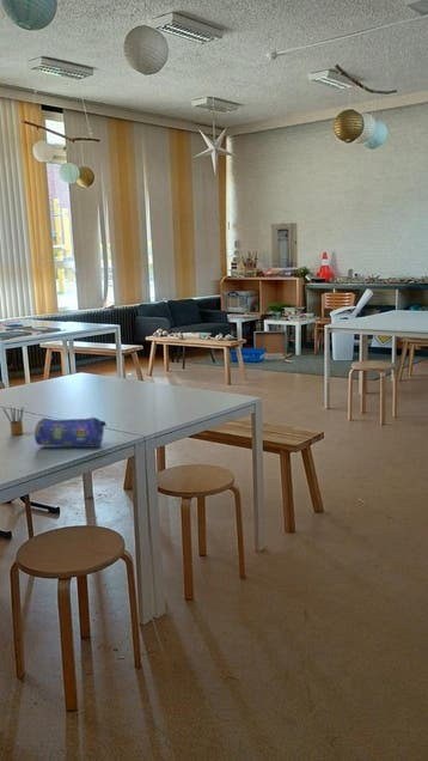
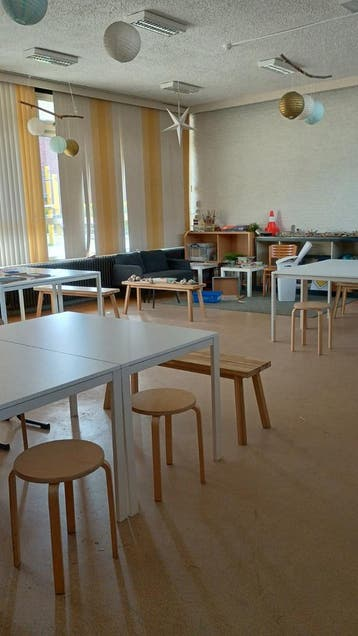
- pencil box [1,406,25,437]
- pencil case [33,416,108,448]
- wall art [270,221,299,269]
